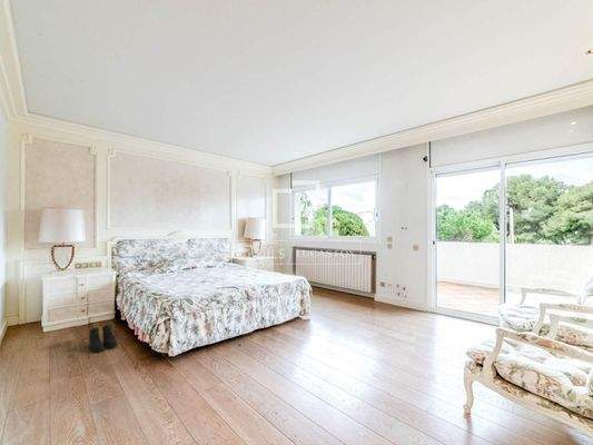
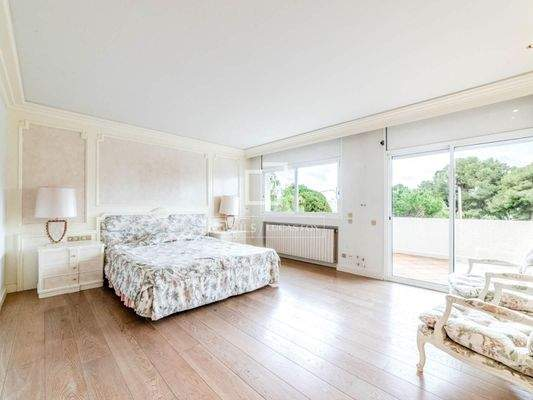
- boots [88,324,118,354]
